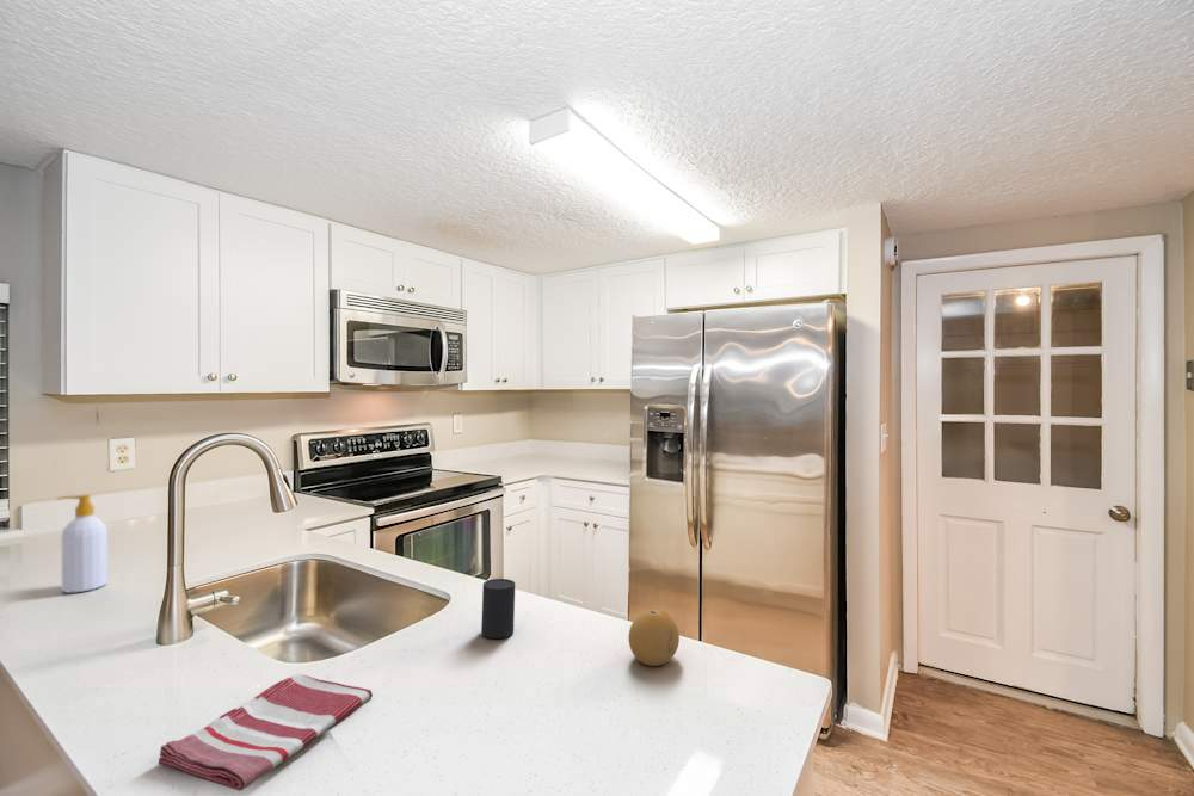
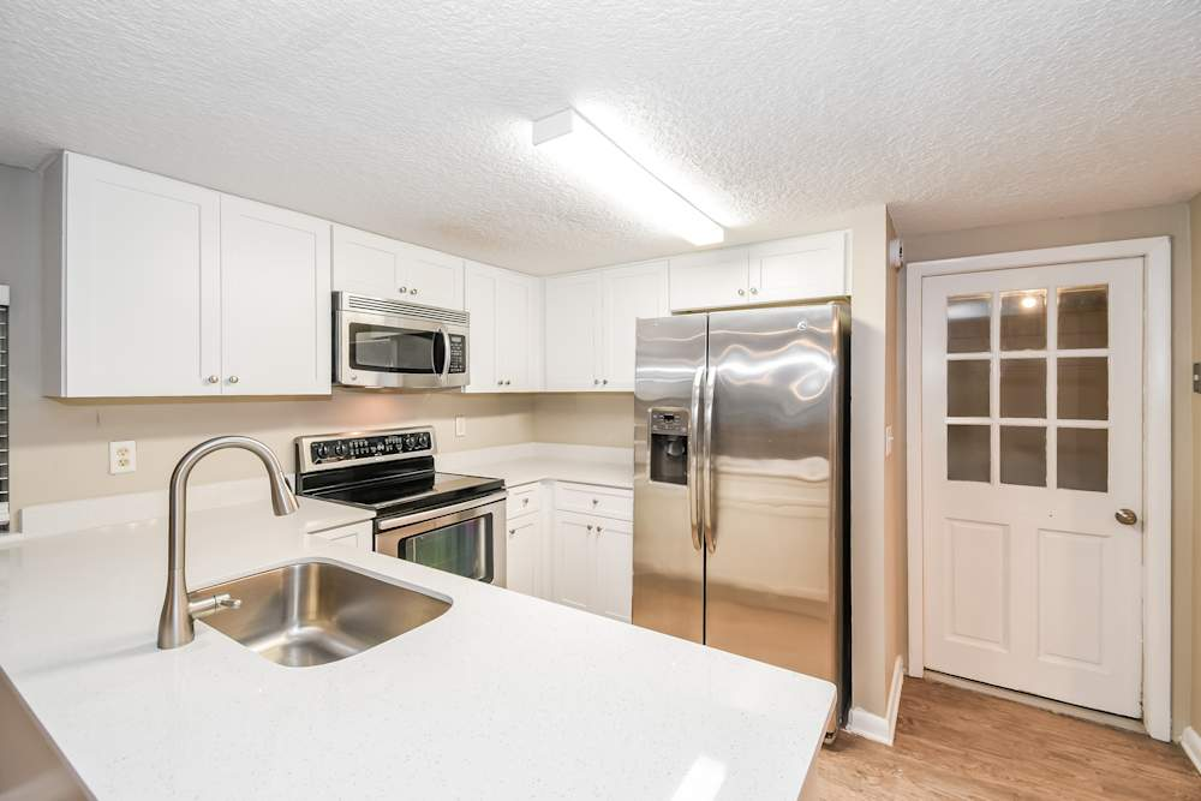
- fruit [628,609,681,667]
- cup [480,578,516,640]
- soap bottle [56,493,109,594]
- dish towel [158,672,374,792]
